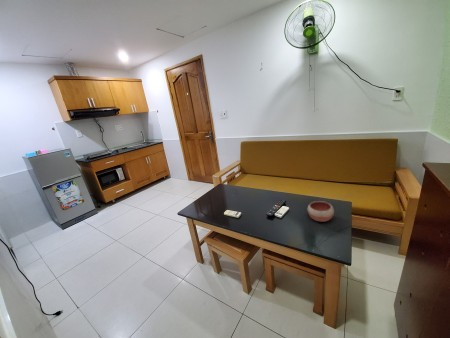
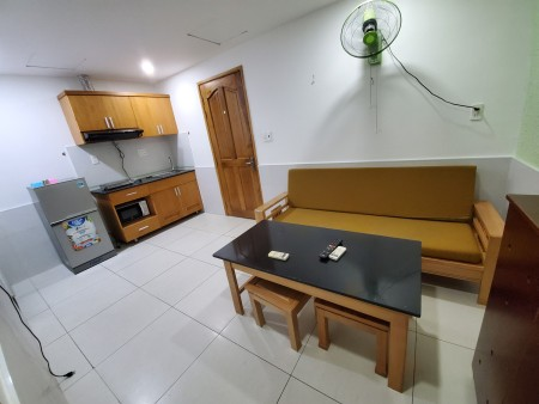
- bowl [307,200,335,222]
